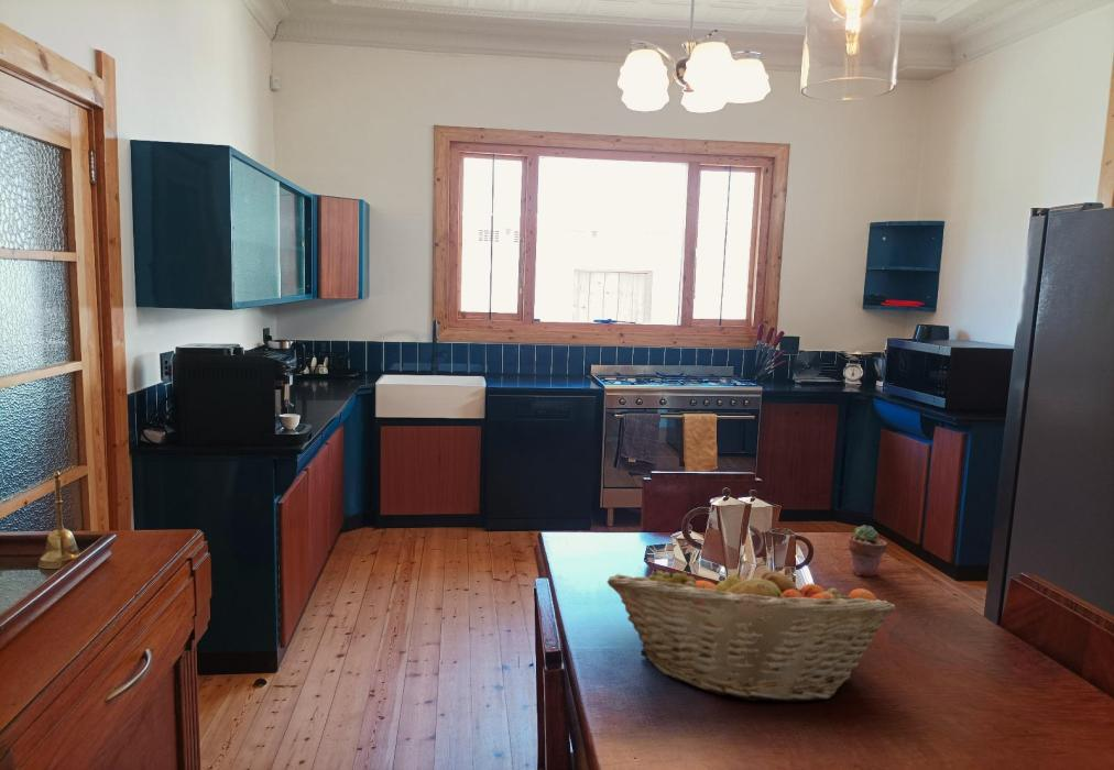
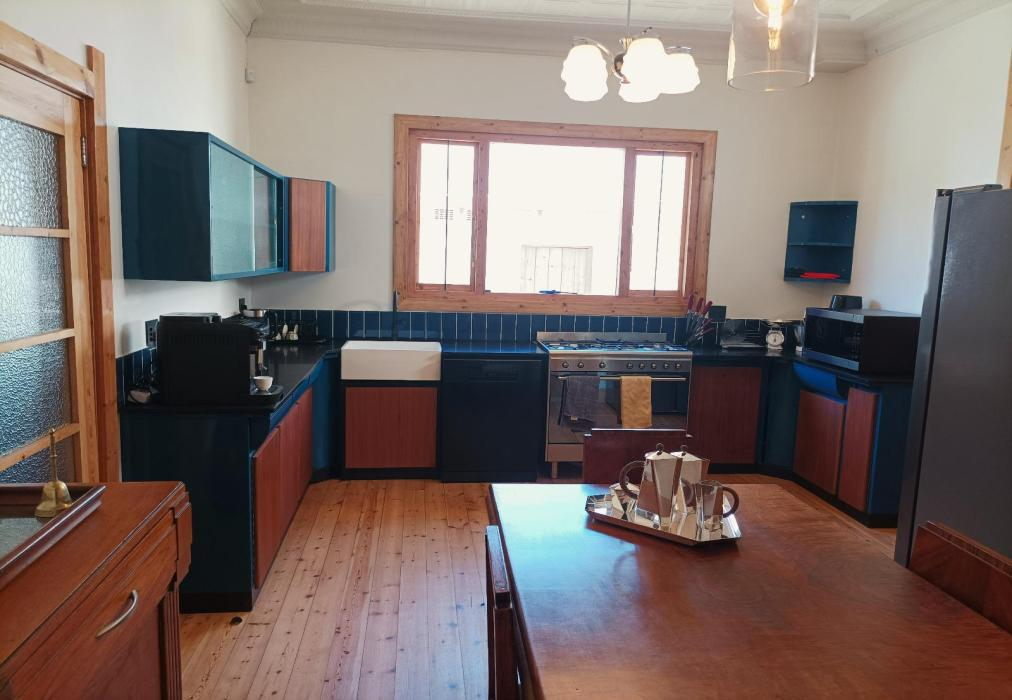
- potted succulent [847,524,888,578]
- fruit basket [607,559,896,703]
